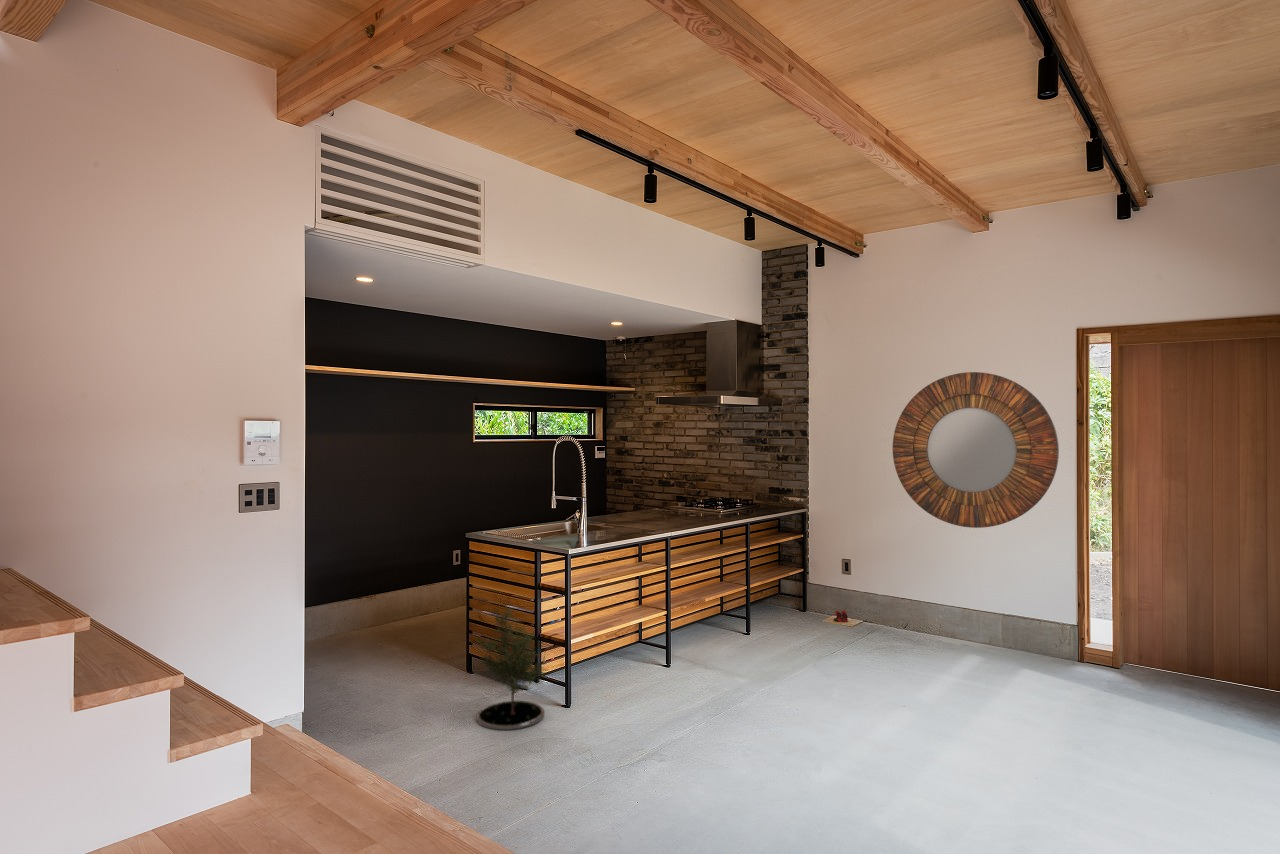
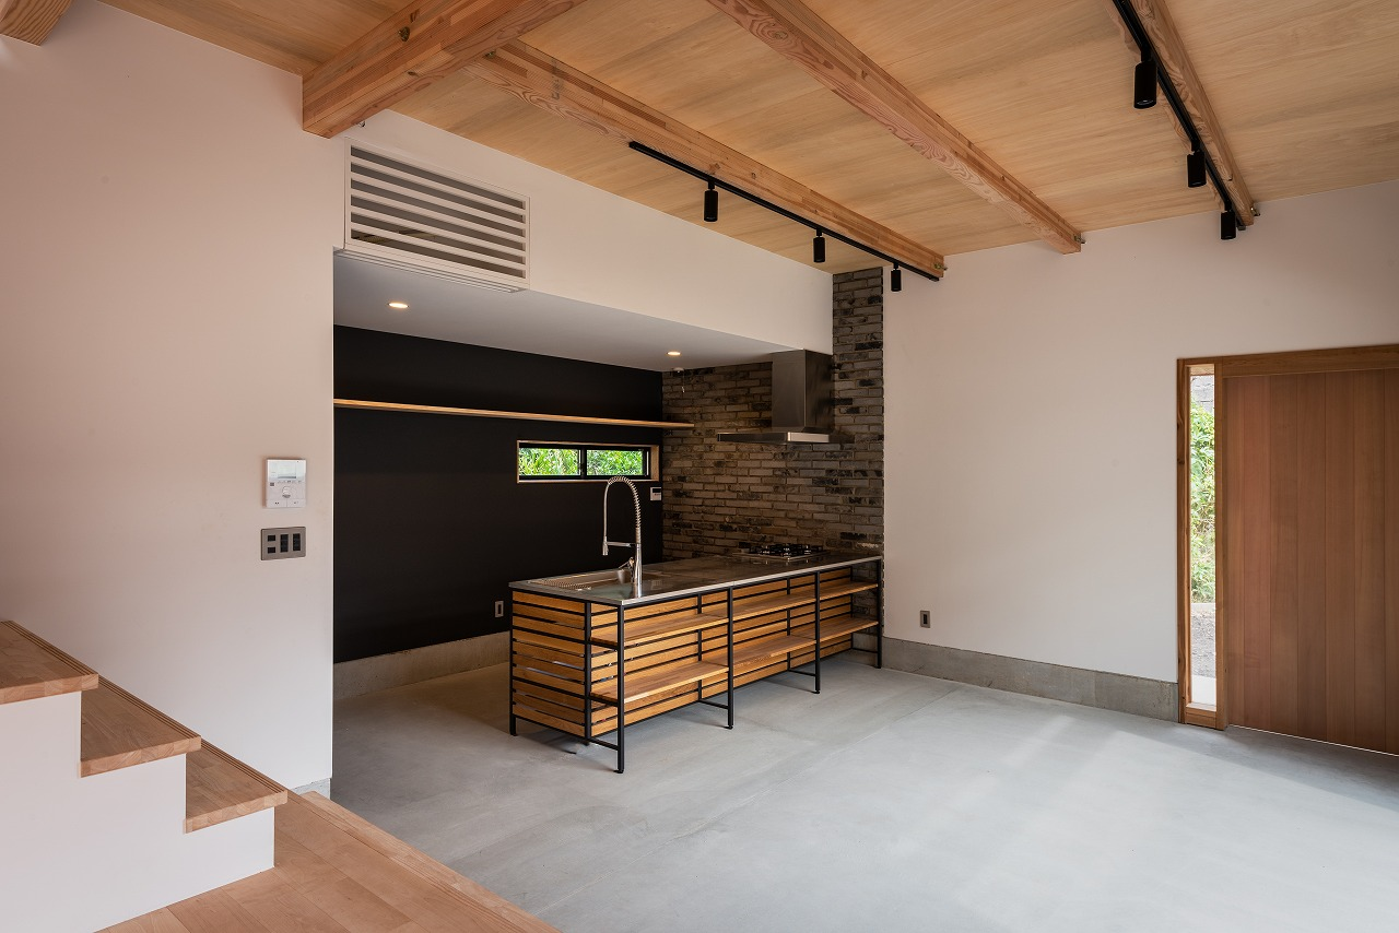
- potted tree [474,598,548,731]
- home mirror [892,371,1060,529]
- slippers [821,610,863,628]
